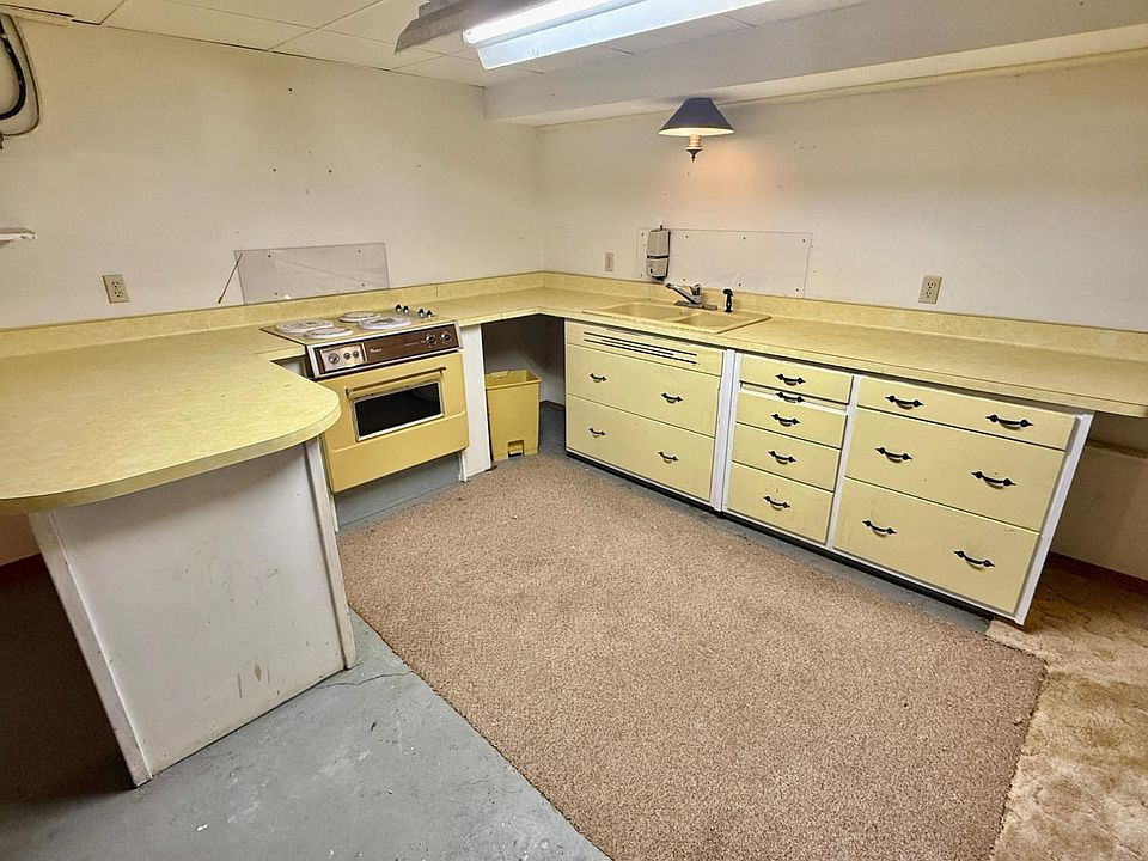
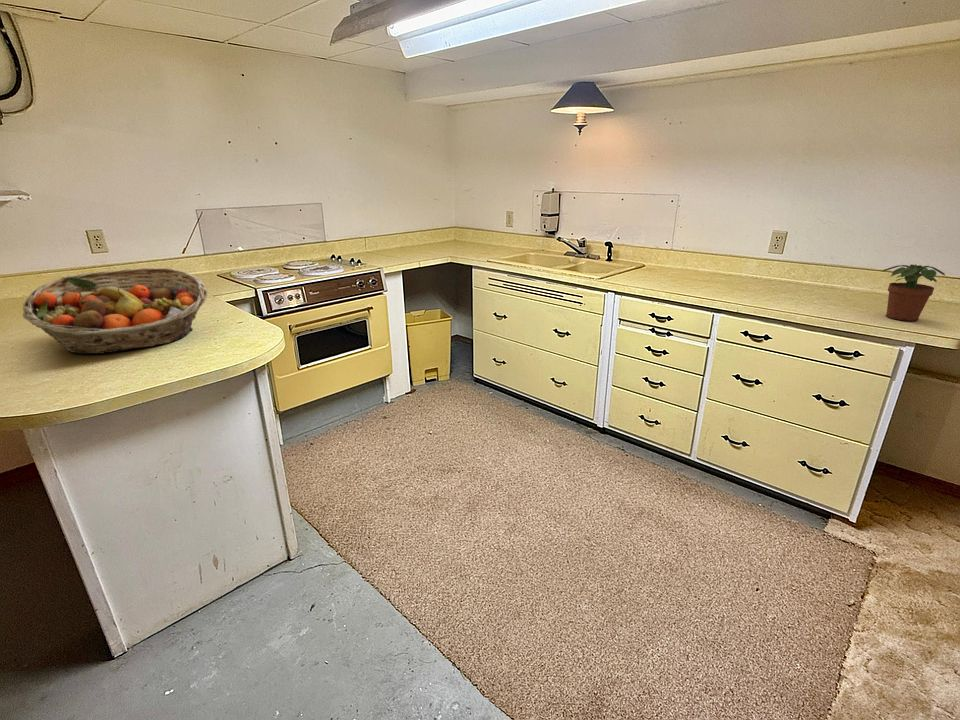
+ fruit basket [22,267,208,355]
+ potted plant [881,263,946,322]
